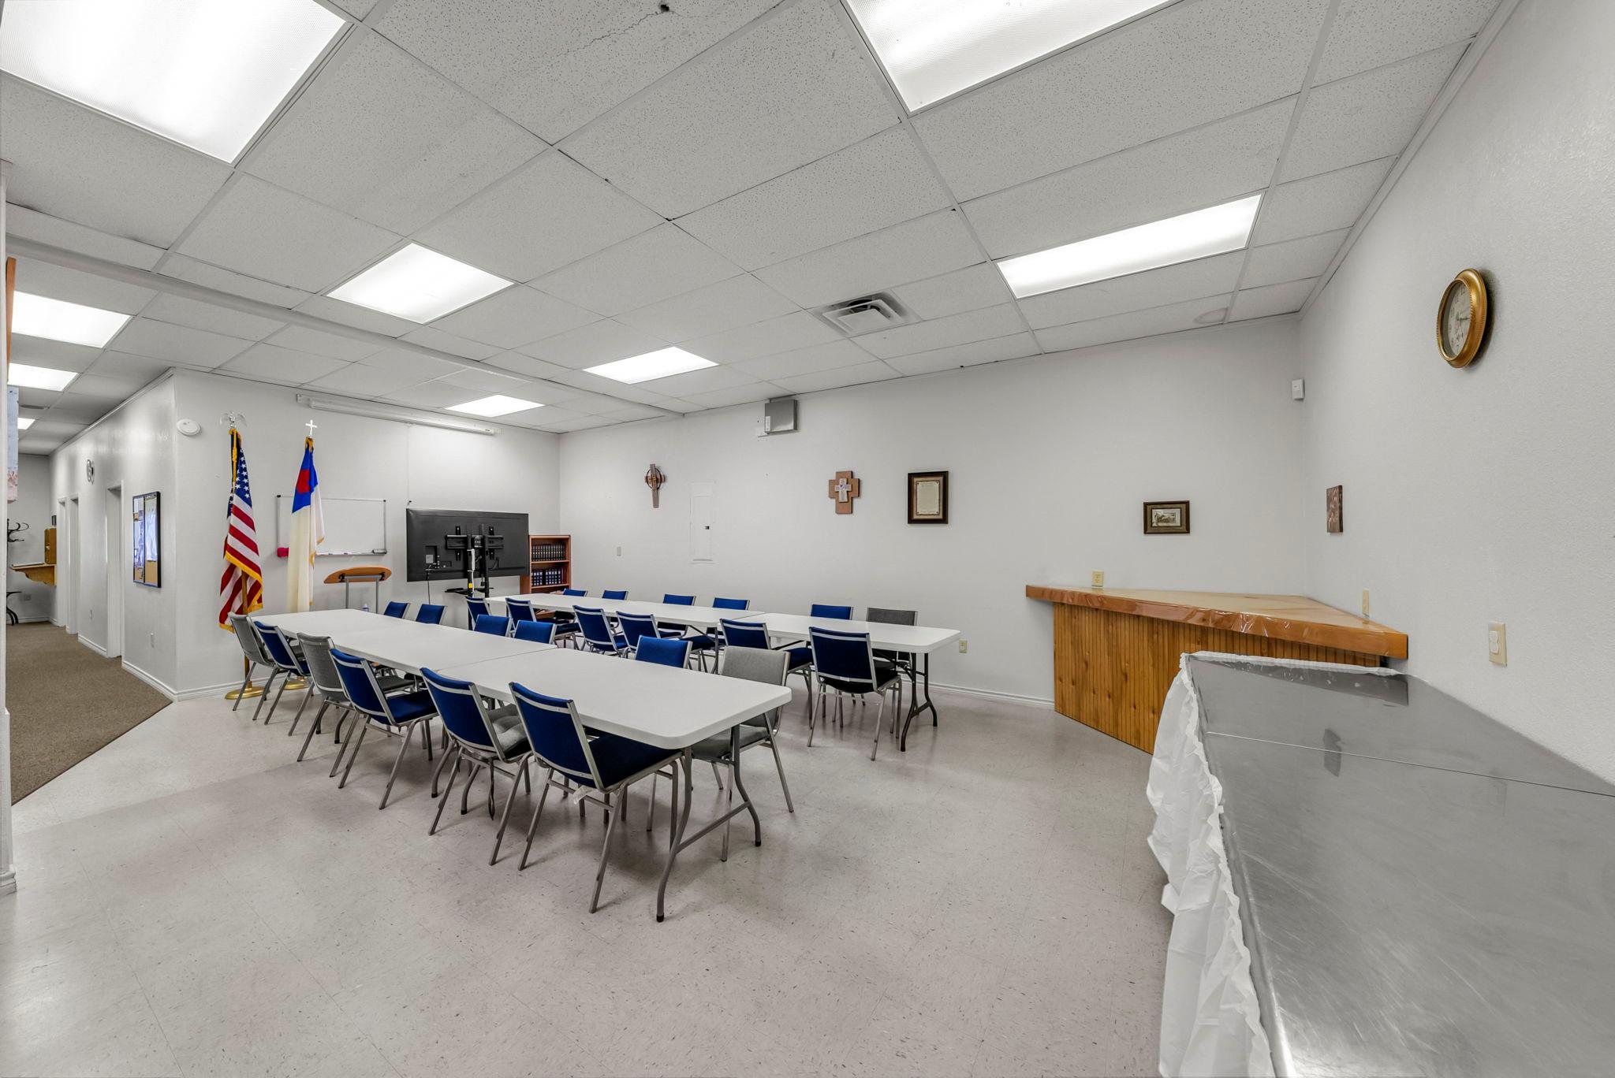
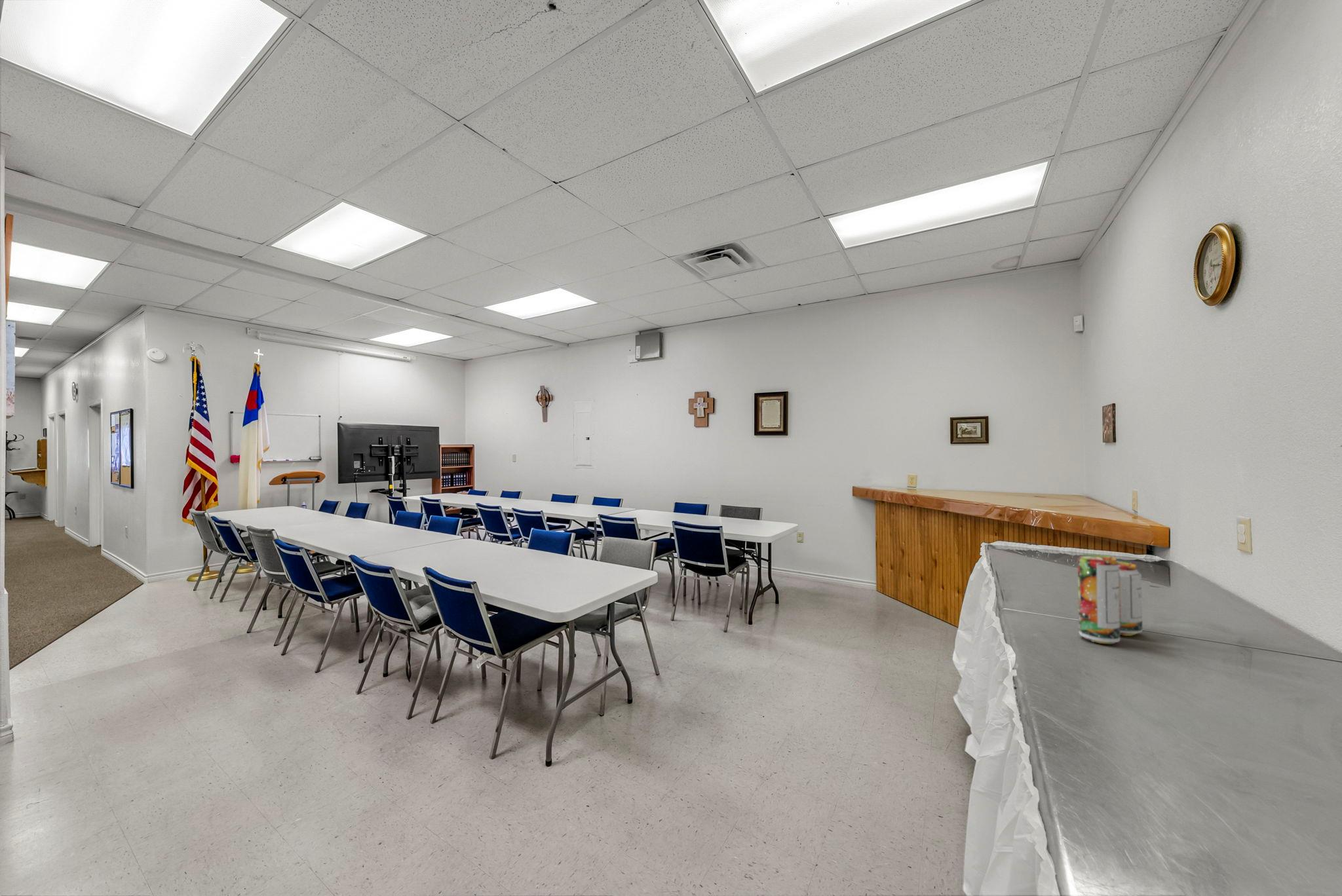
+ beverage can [1077,553,1143,645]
